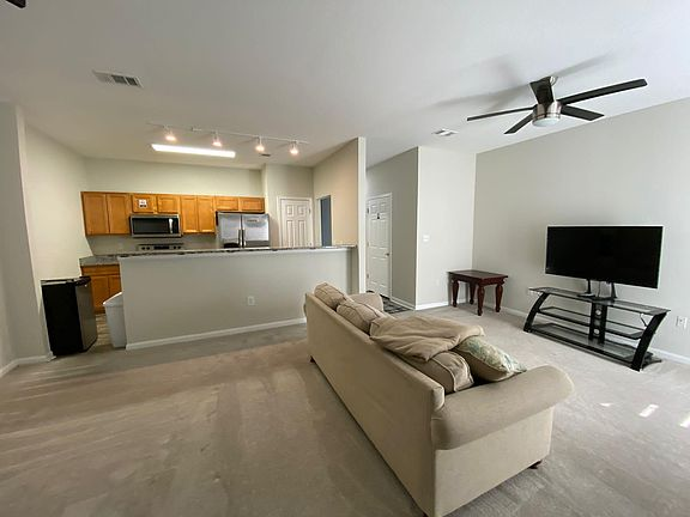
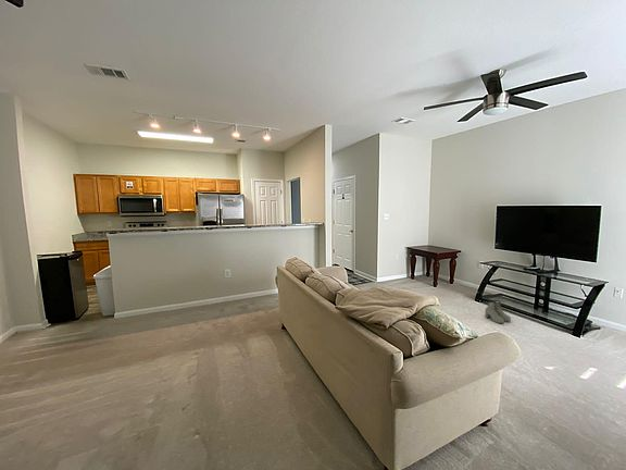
+ boots [484,299,512,324]
